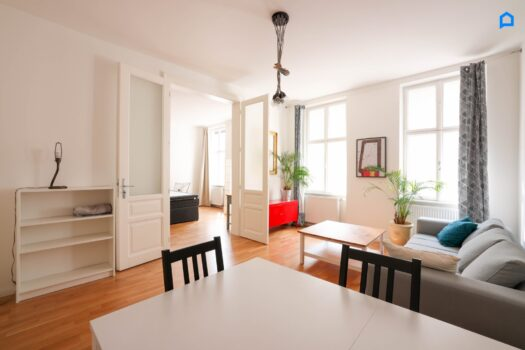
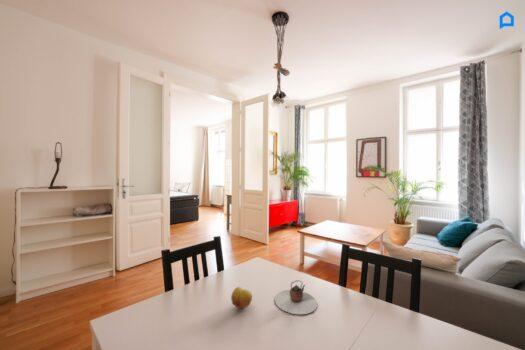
+ fruit [230,286,253,309]
+ teapot [274,279,318,315]
